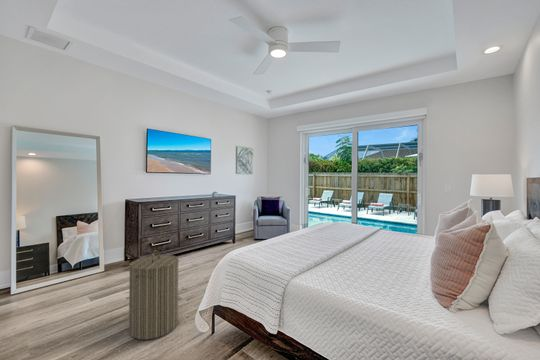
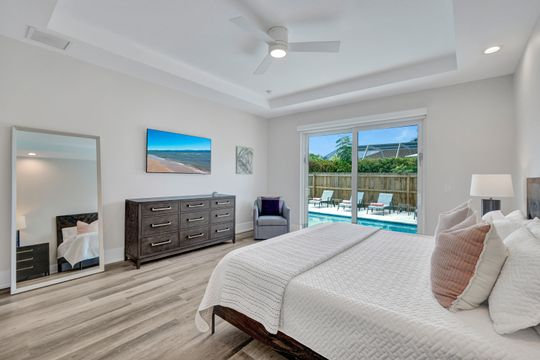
- laundry hamper [128,249,180,341]
